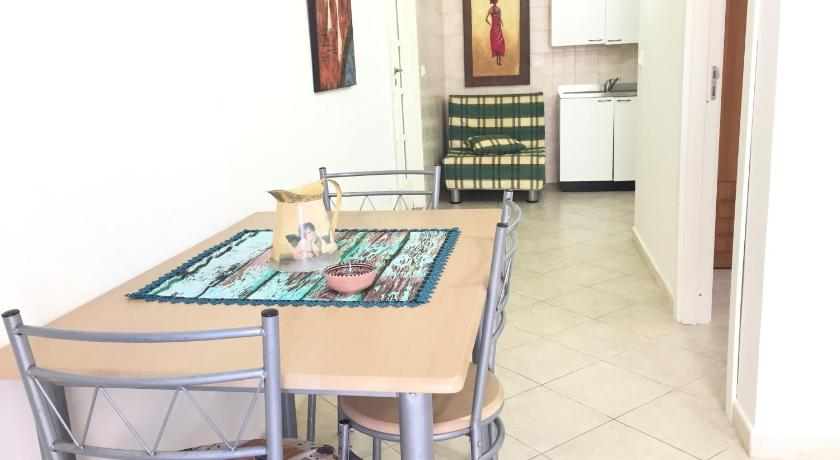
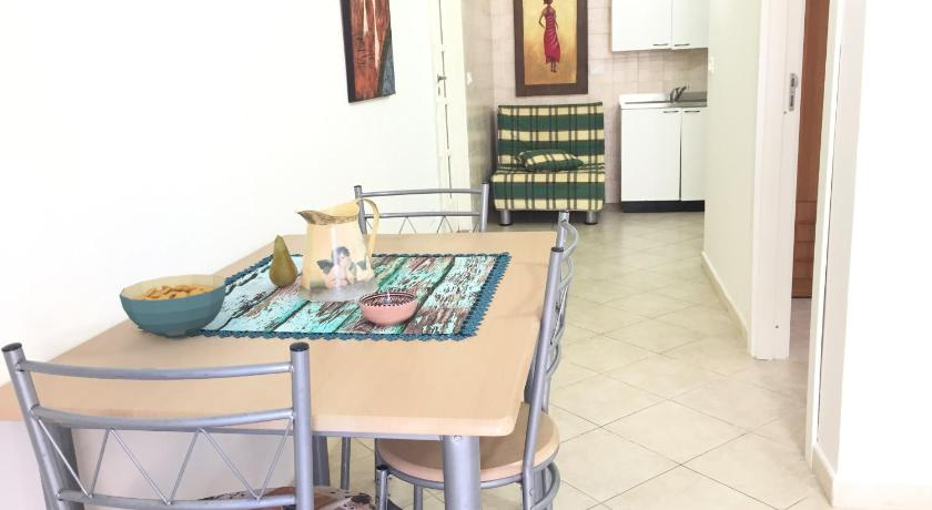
+ fruit [267,234,298,287]
+ cereal bowl [118,274,227,340]
